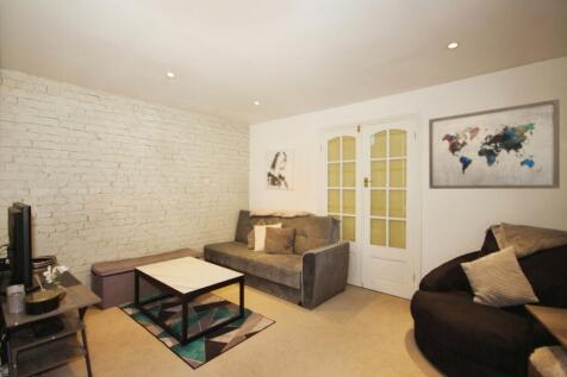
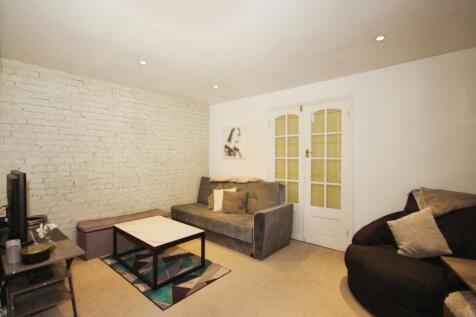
- wall art [428,98,561,190]
